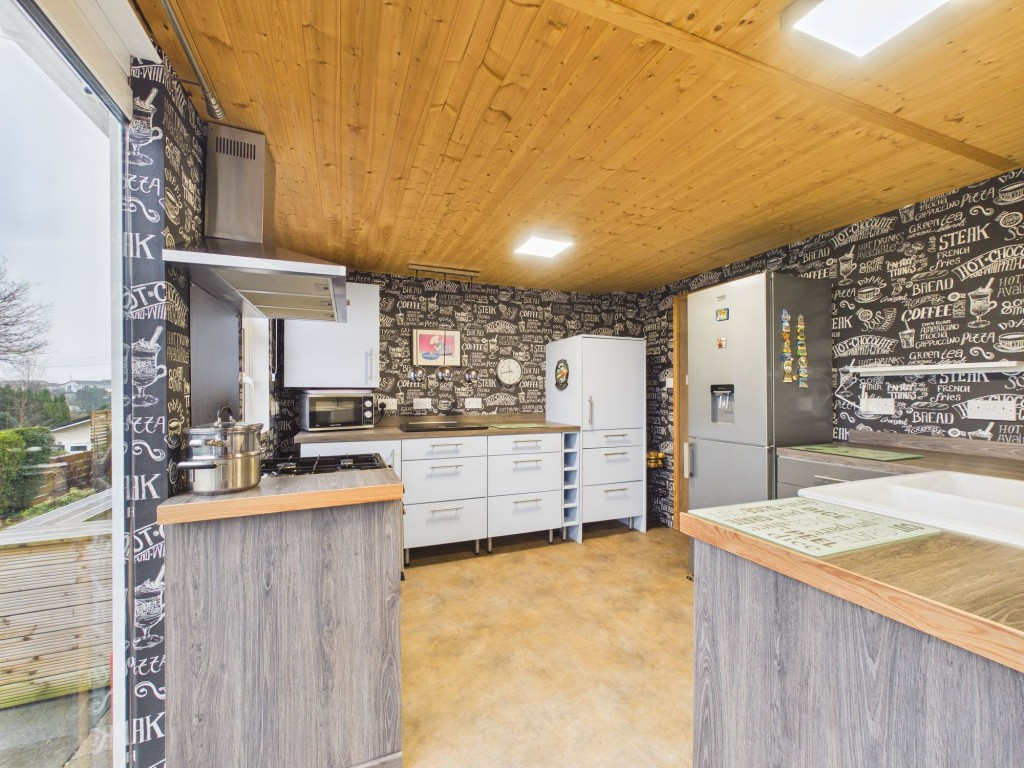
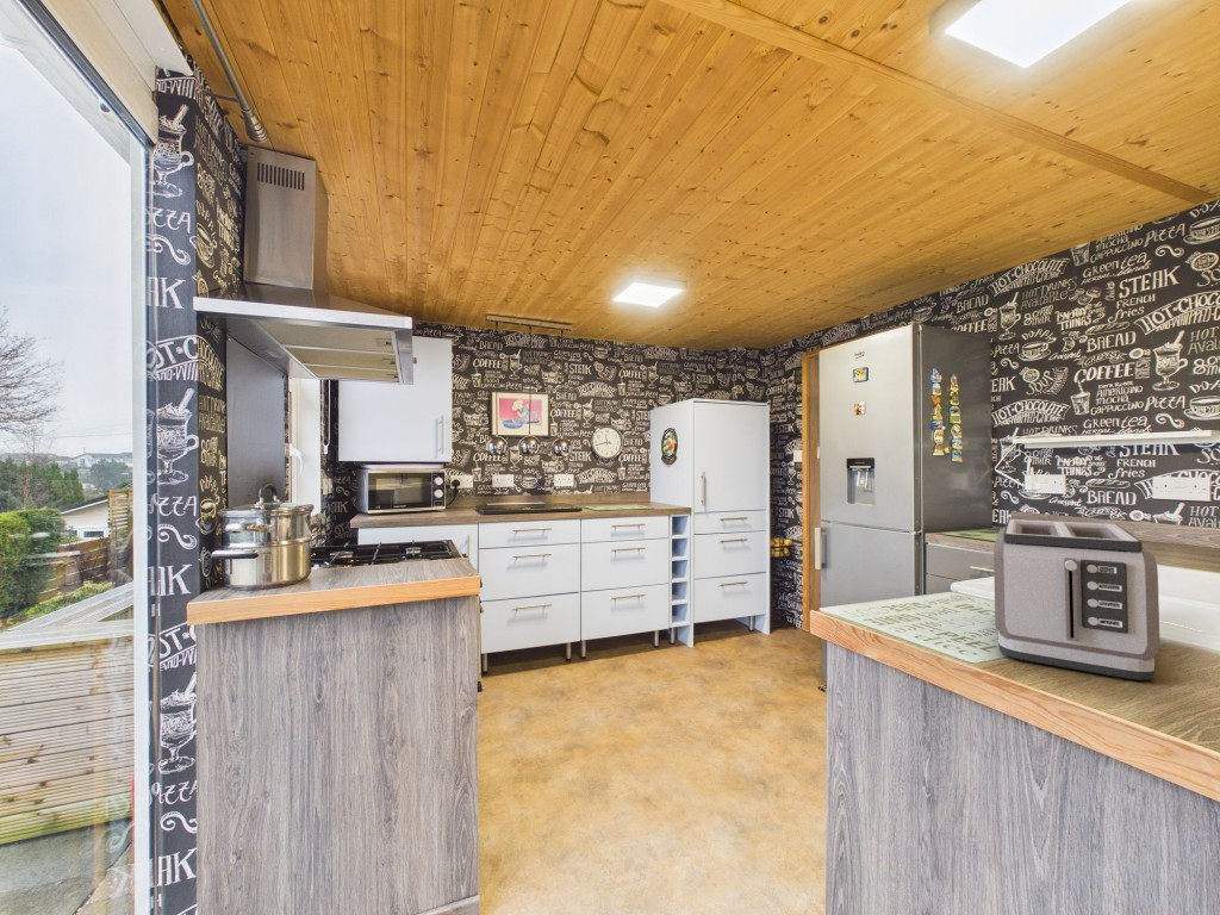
+ toaster [992,518,1162,681]
